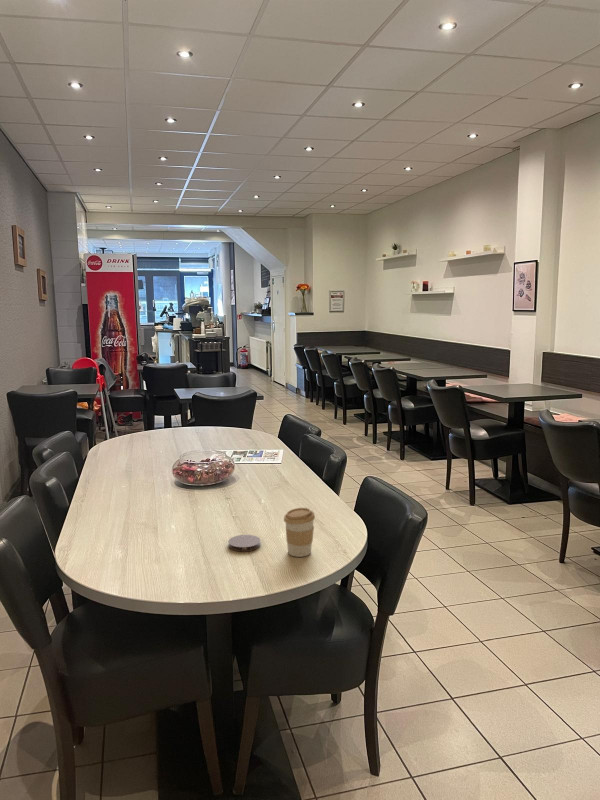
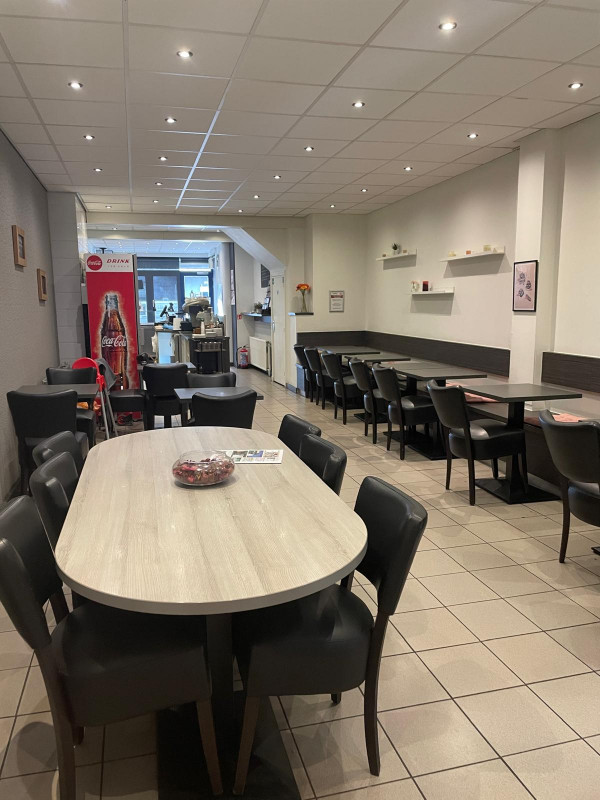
- coaster [227,534,261,552]
- coffee cup [283,507,316,558]
